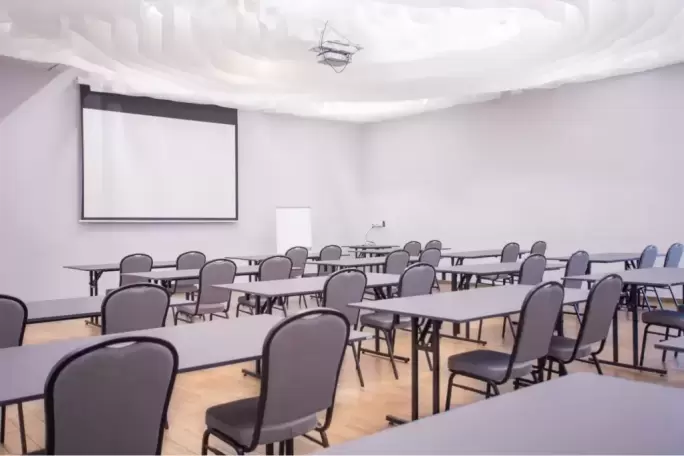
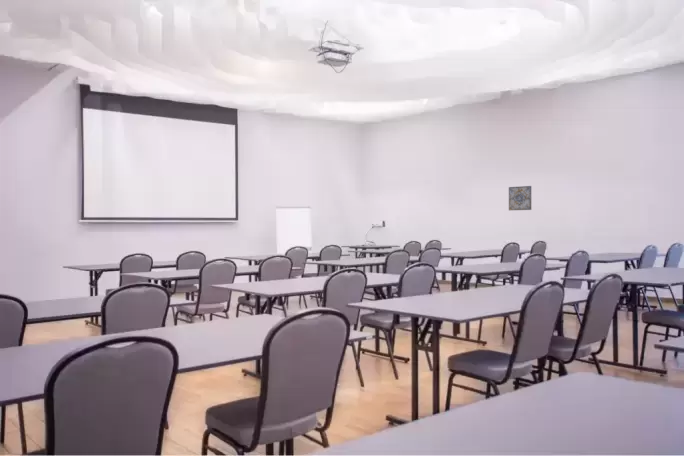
+ wall art [508,185,532,211]
